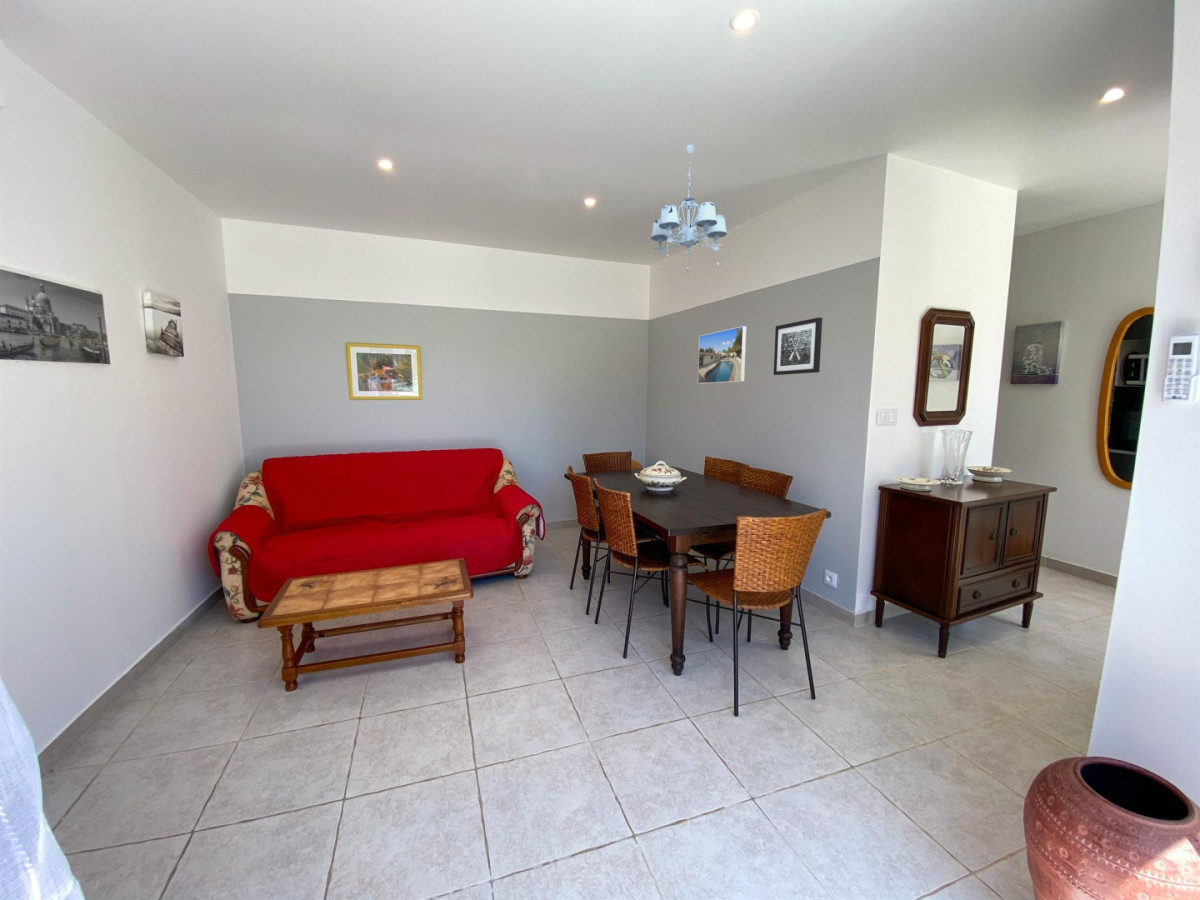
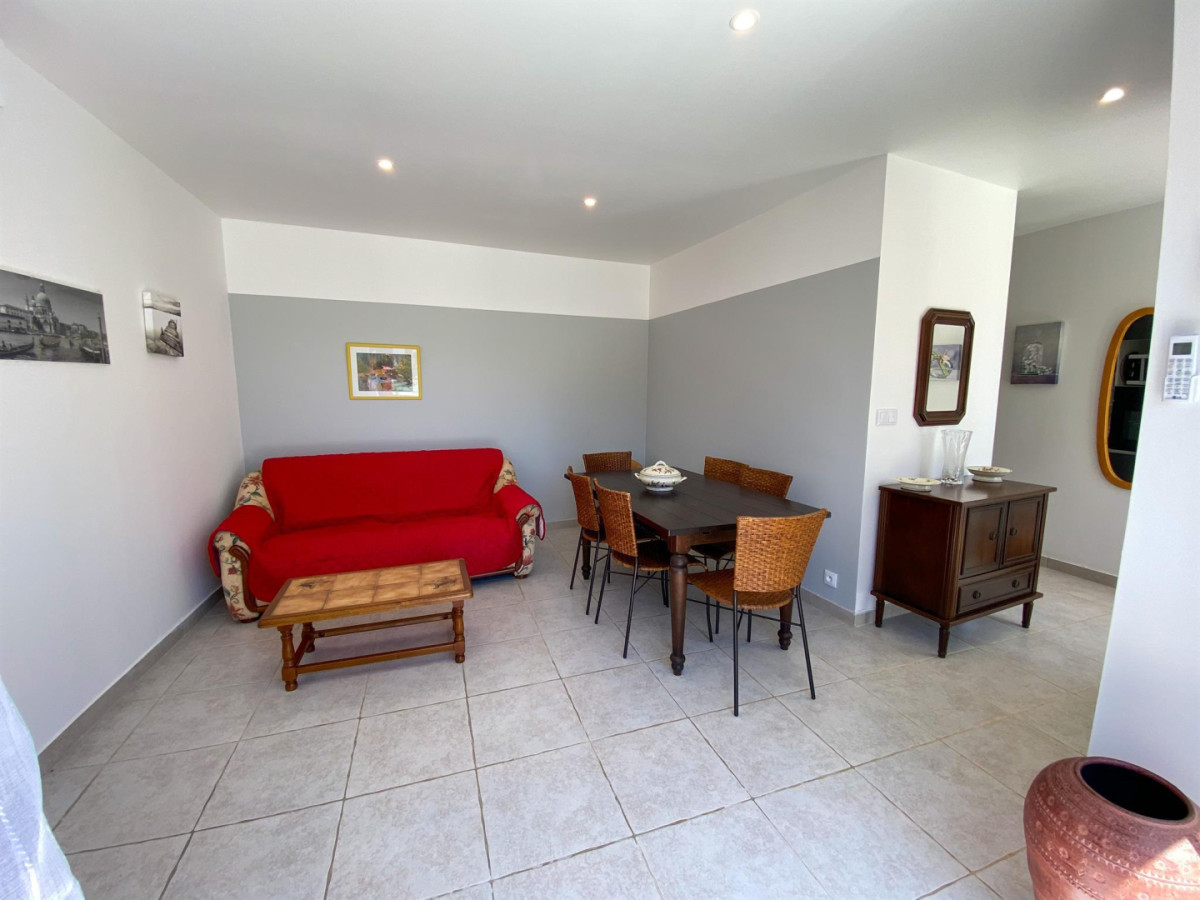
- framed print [697,325,748,385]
- chandelier [650,143,729,273]
- wall art [773,316,823,376]
